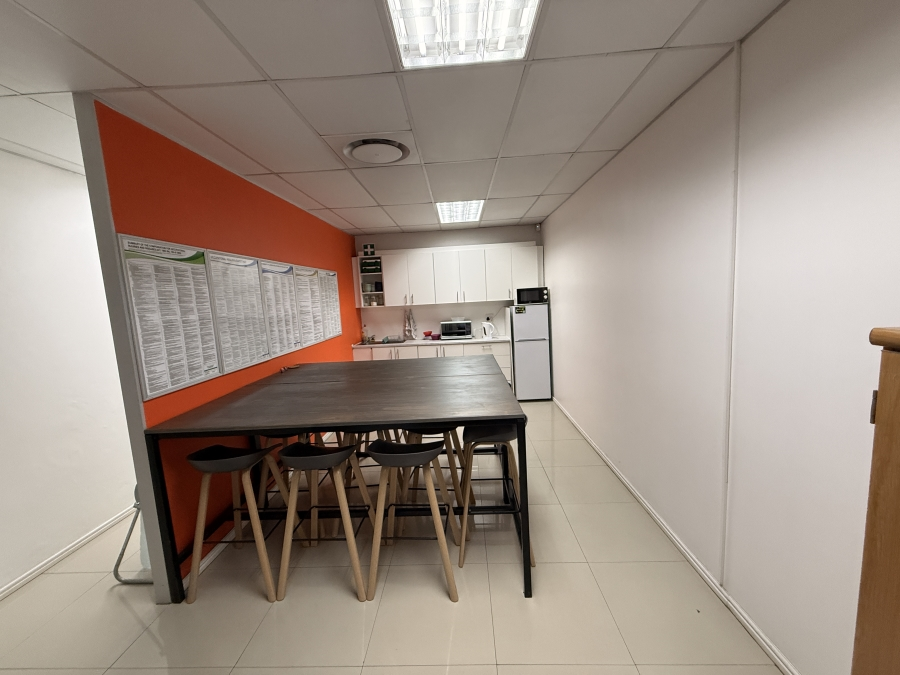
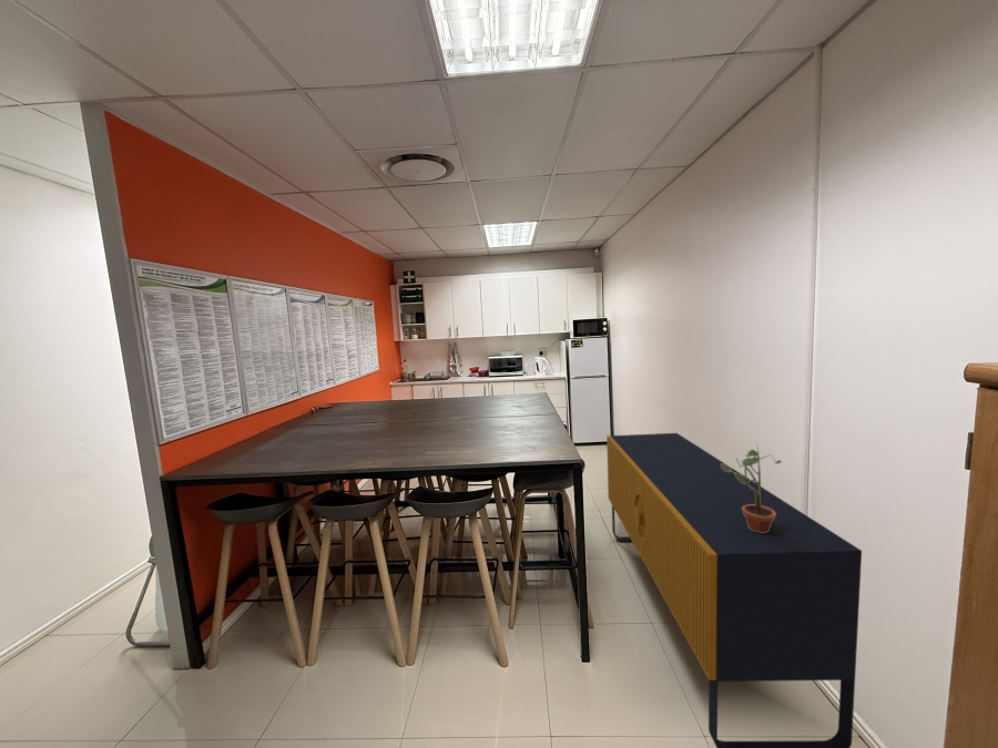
+ potted plant [721,444,783,533]
+ sideboard [605,432,863,748]
